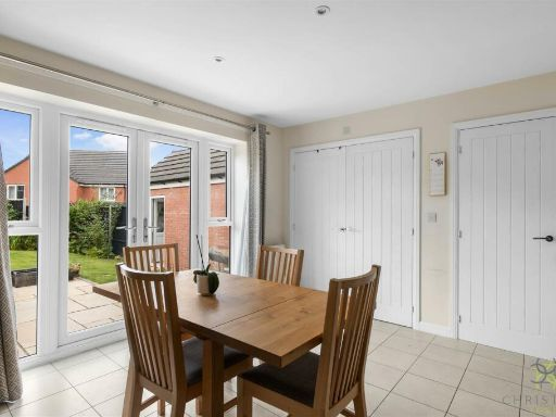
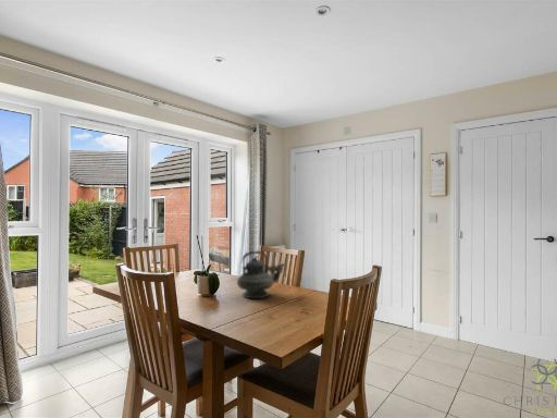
+ teapot [236,249,286,299]
